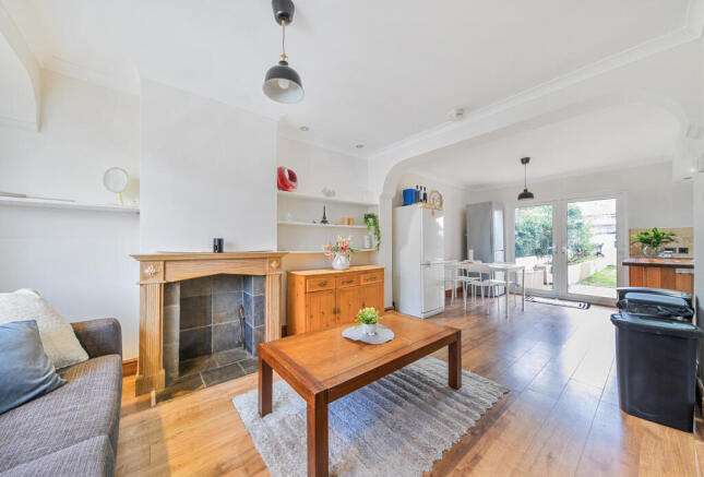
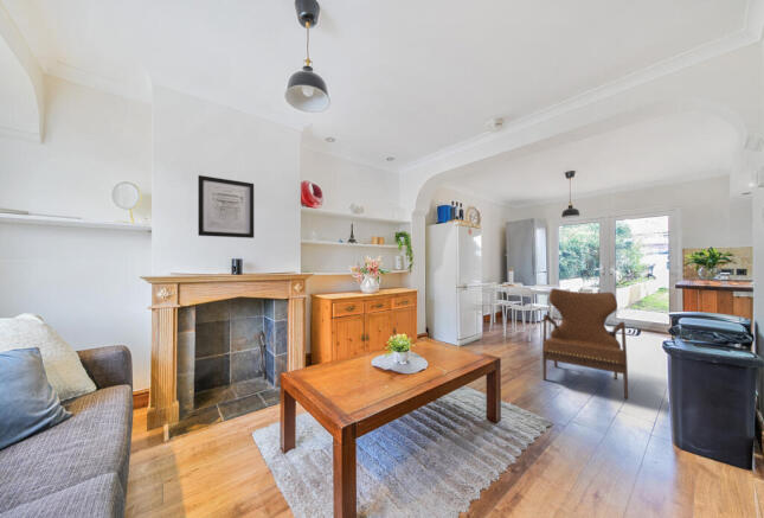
+ wall art [197,174,255,239]
+ armchair [541,287,629,399]
